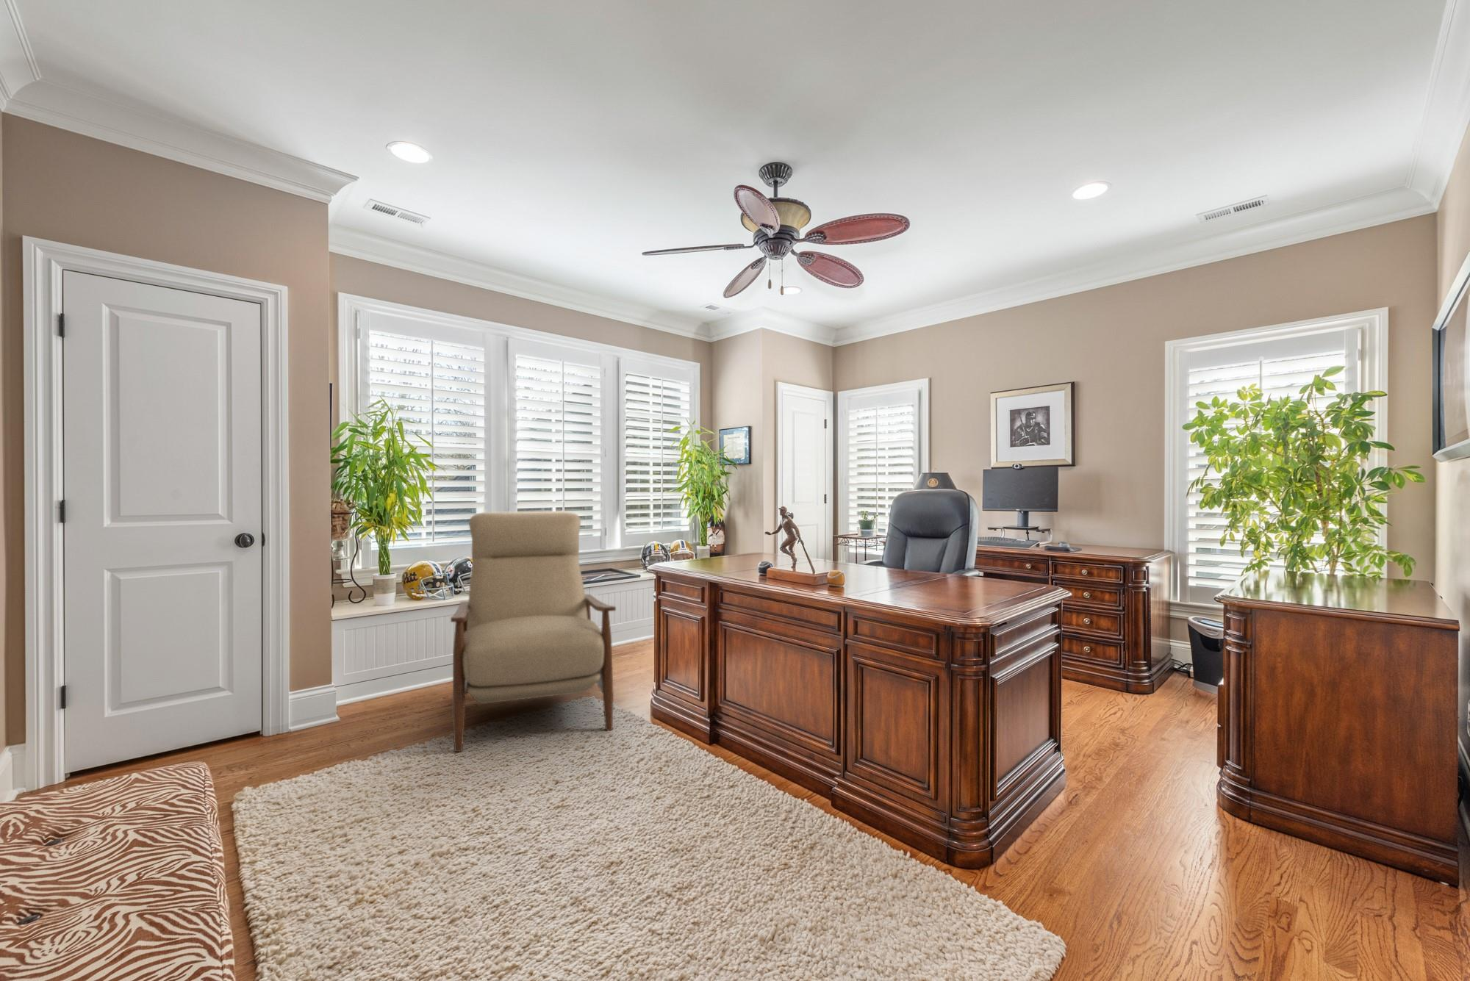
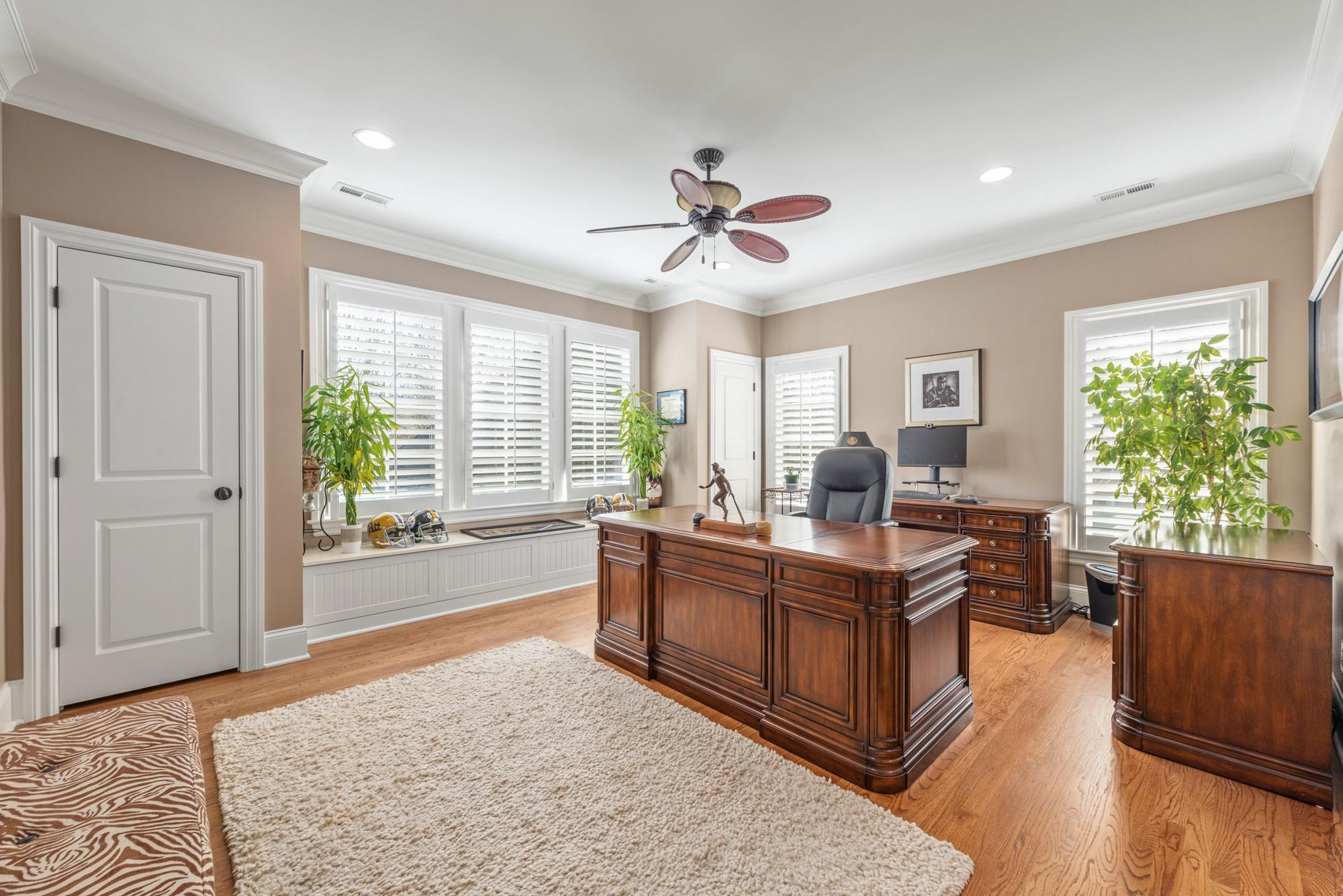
- chair [450,510,616,752]
